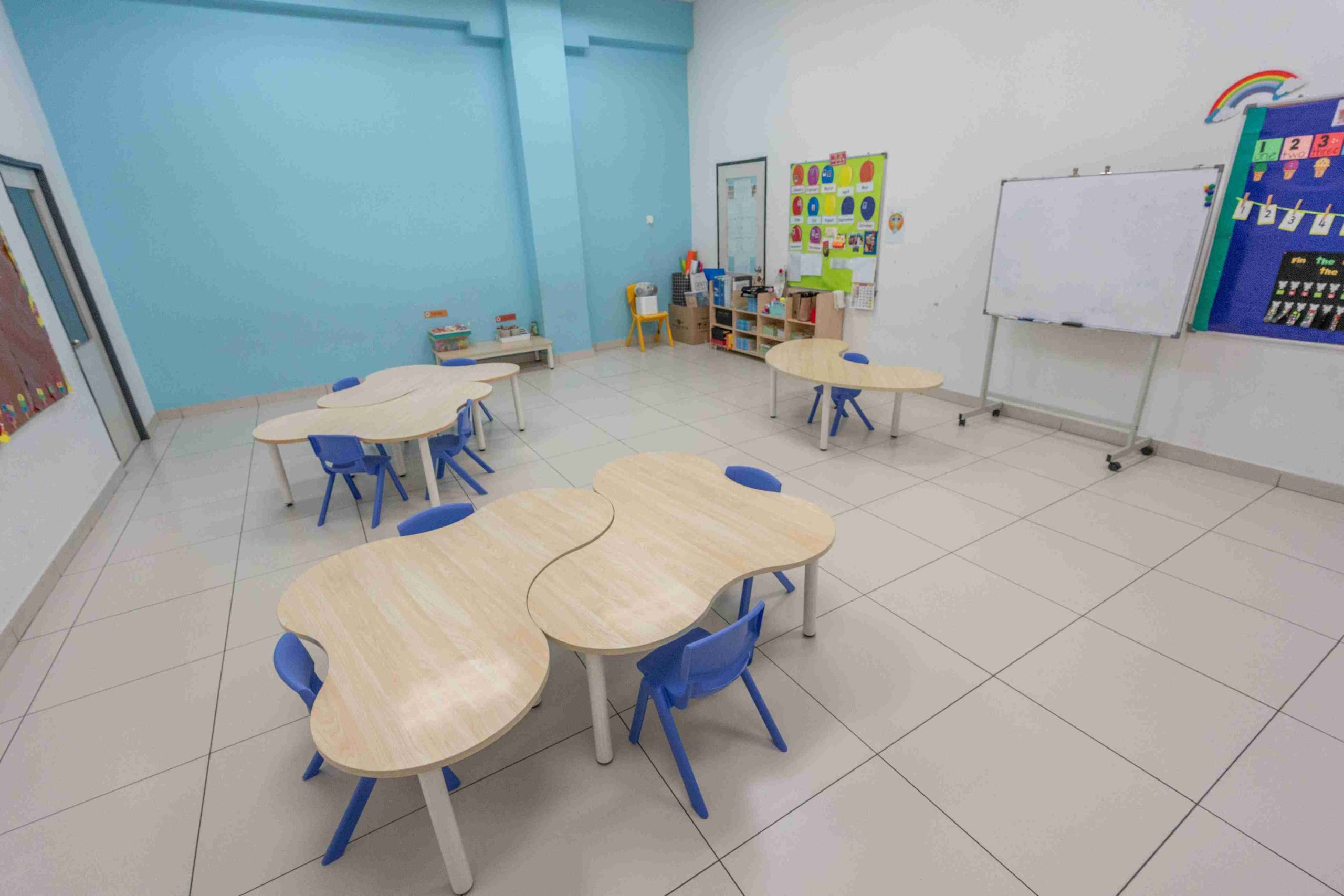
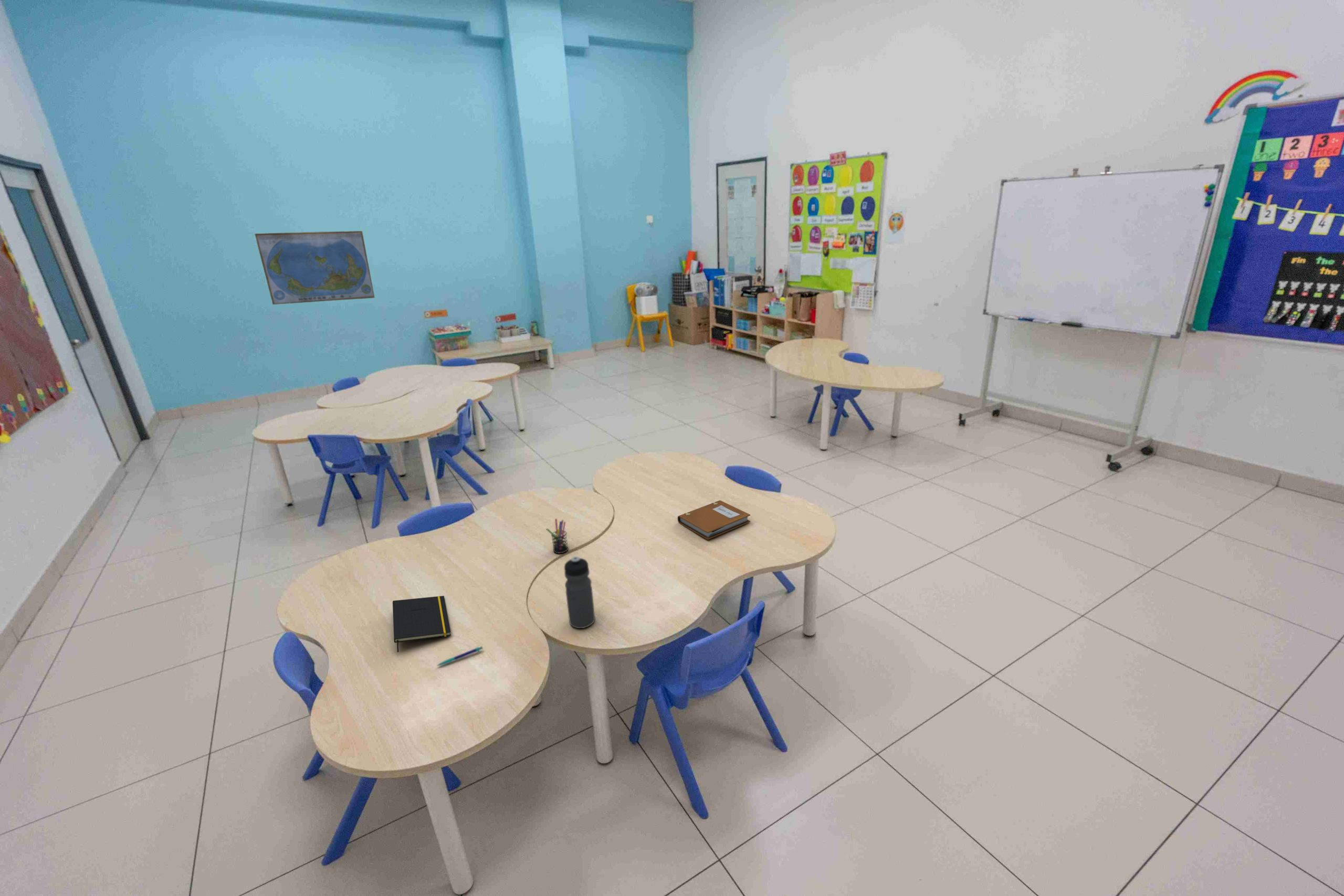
+ pen [436,646,484,667]
+ pen holder [546,518,569,554]
+ notepad [392,595,451,653]
+ notebook [677,500,751,540]
+ world map [254,230,375,305]
+ water bottle [564,556,595,629]
